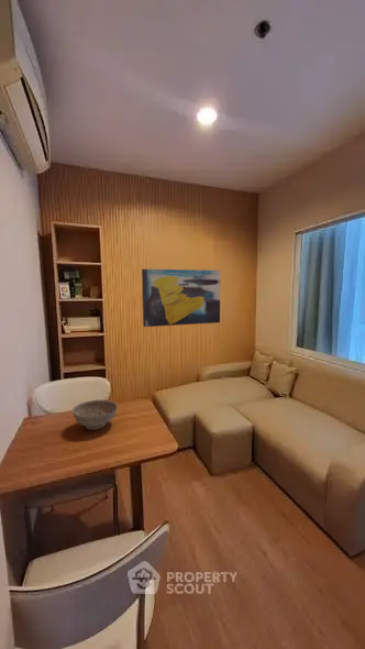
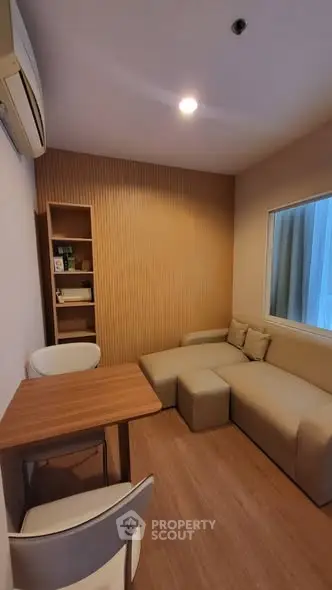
- decorative bowl [71,399,119,431]
- wall art [141,268,221,328]
